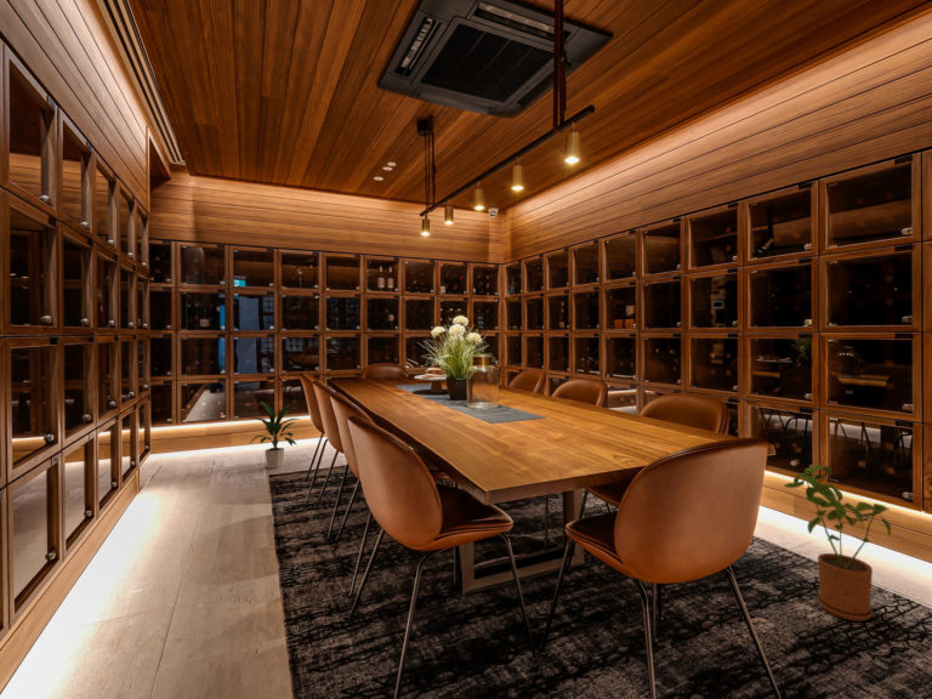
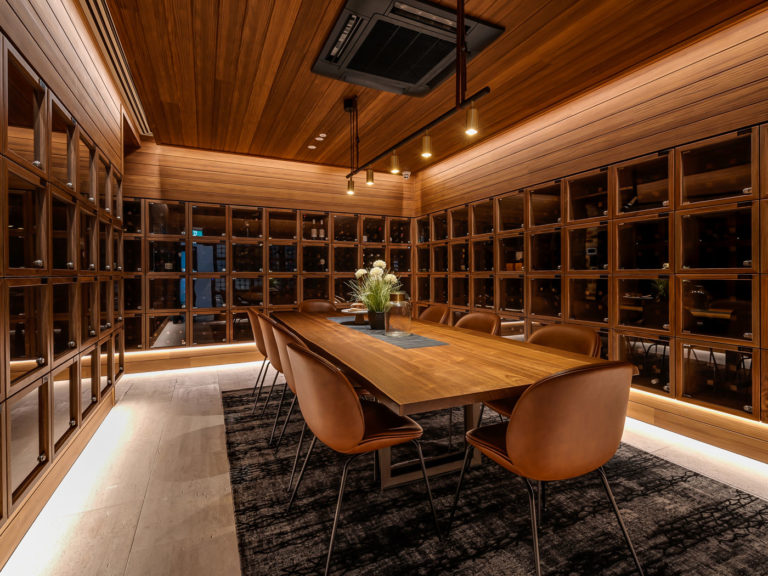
- indoor plant [249,399,302,470]
- house plant [783,464,892,623]
